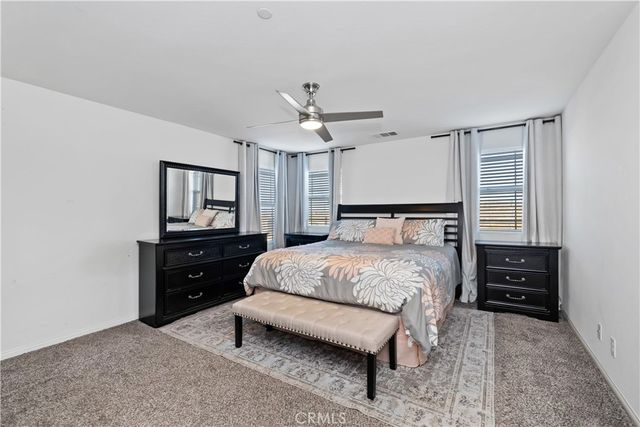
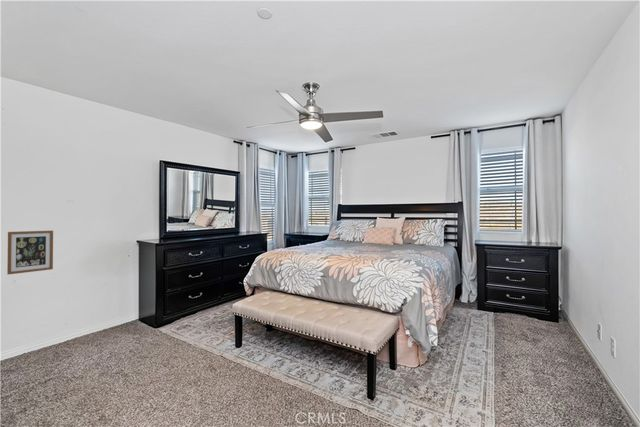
+ wall art [6,230,54,276]
